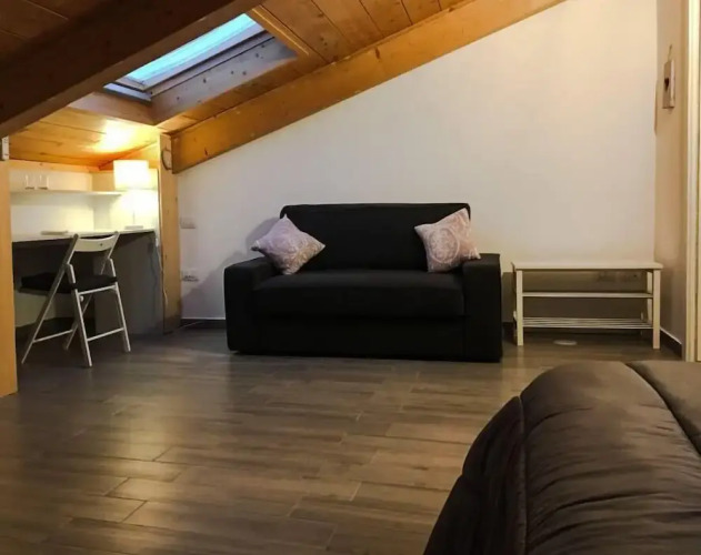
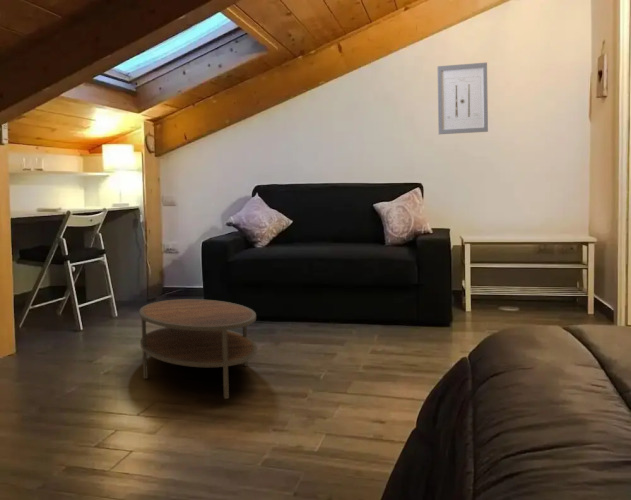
+ wall art [436,61,489,135]
+ coffee table [138,298,258,400]
